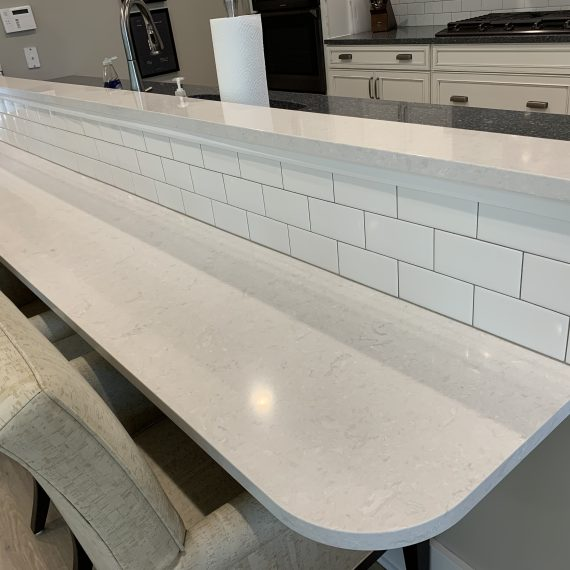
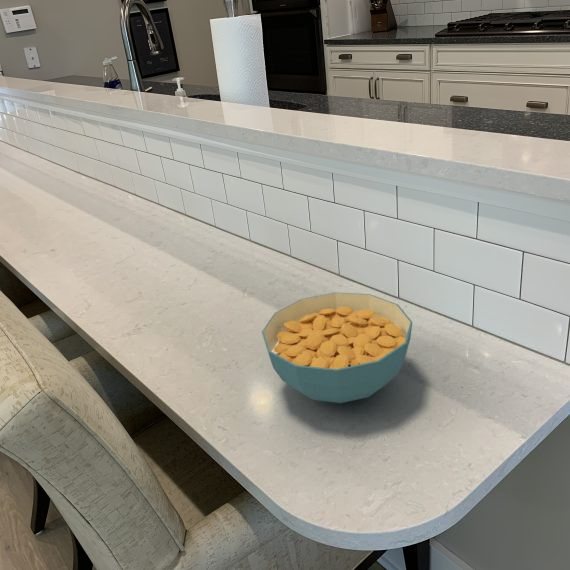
+ cereal bowl [261,291,413,404]
